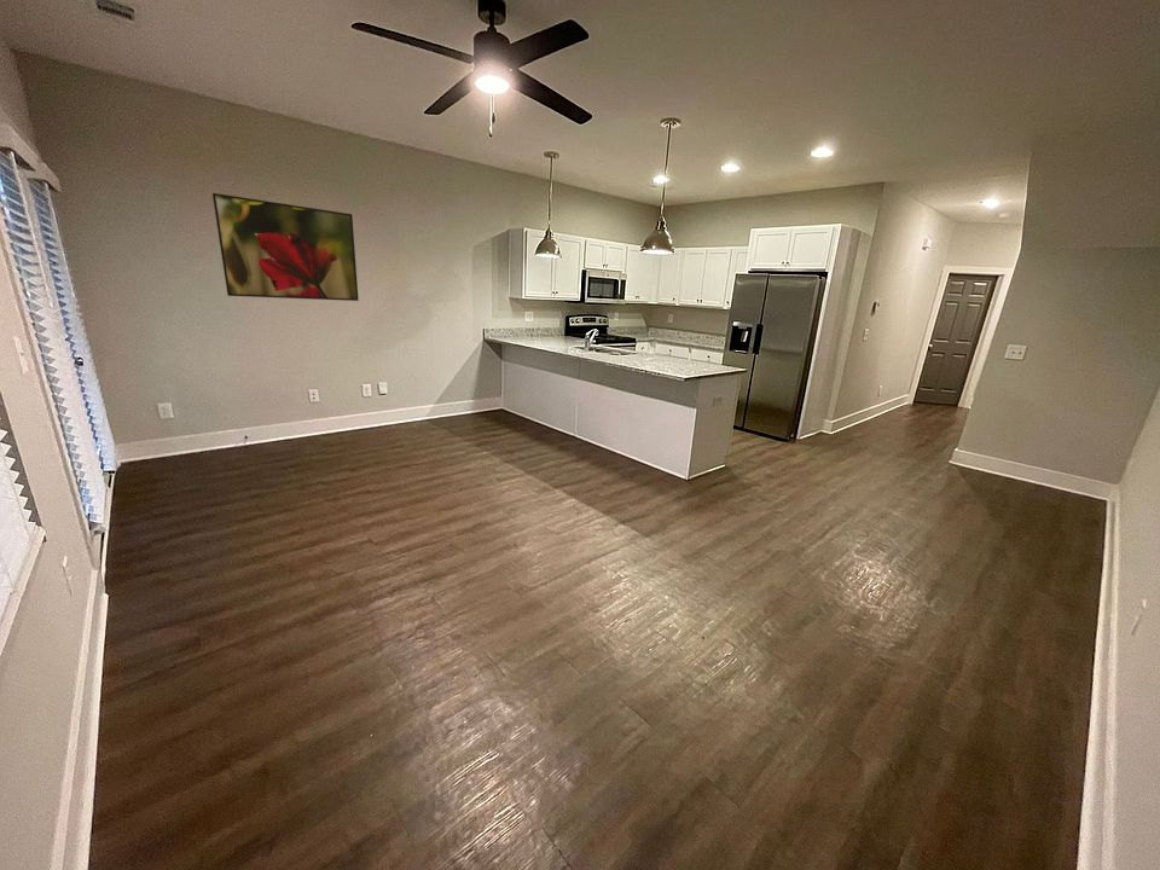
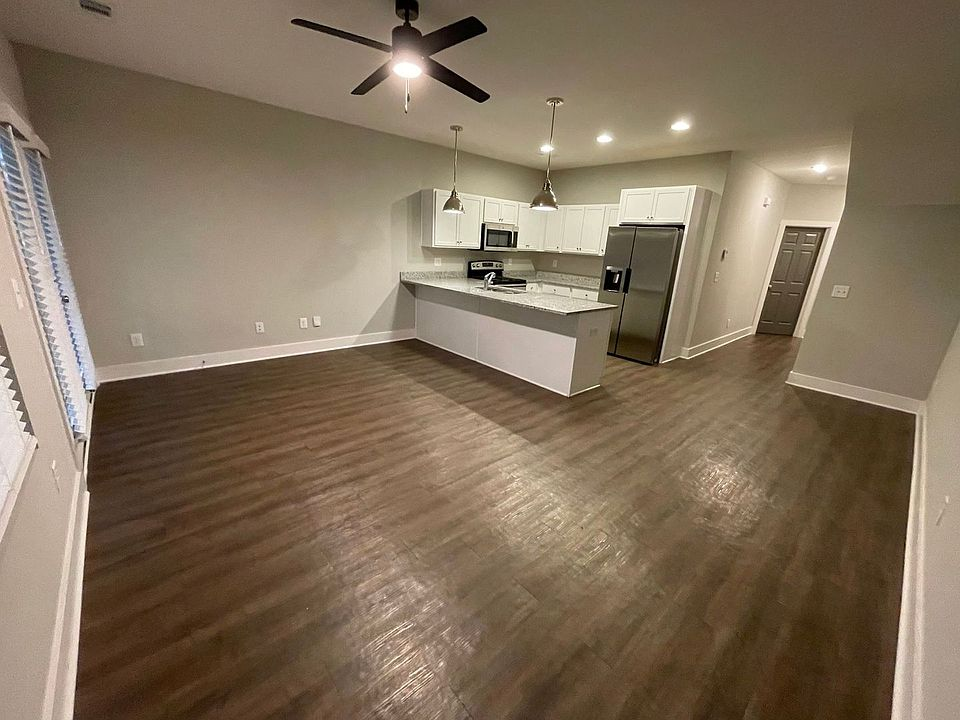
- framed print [211,192,359,302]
